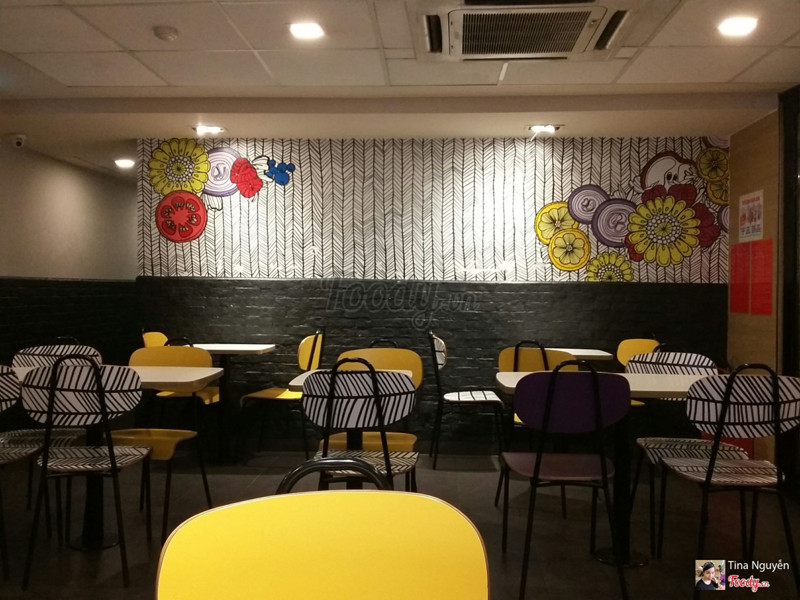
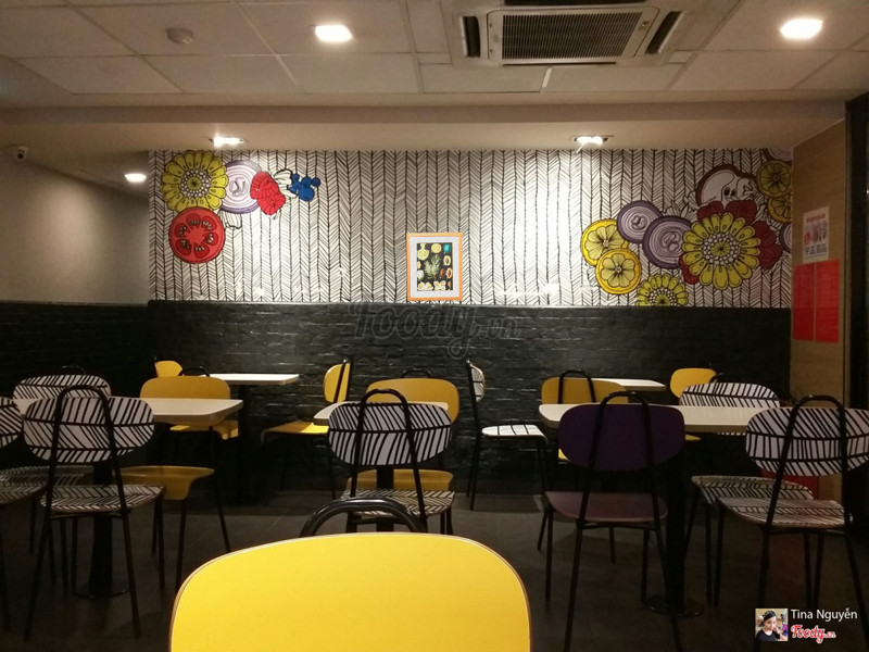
+ wall art [405,231,464,302]
